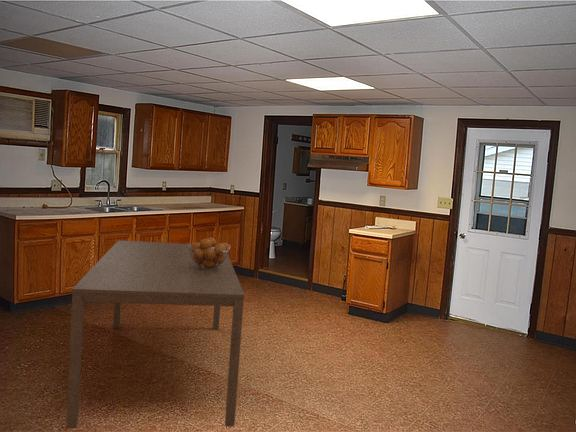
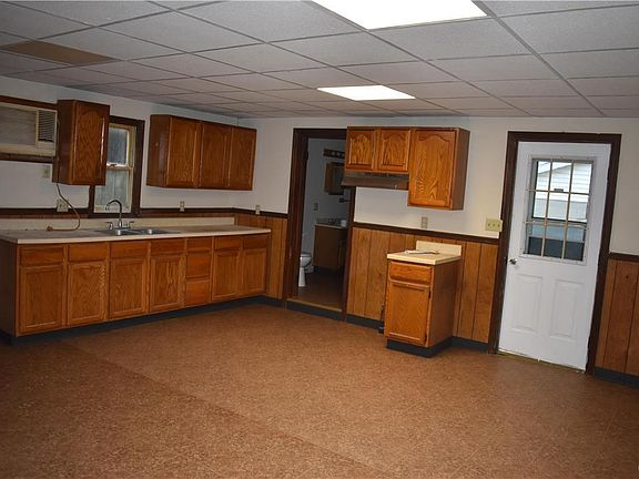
- dining table [65,239,245,429]
- fruit basket [188,236,231,270]
